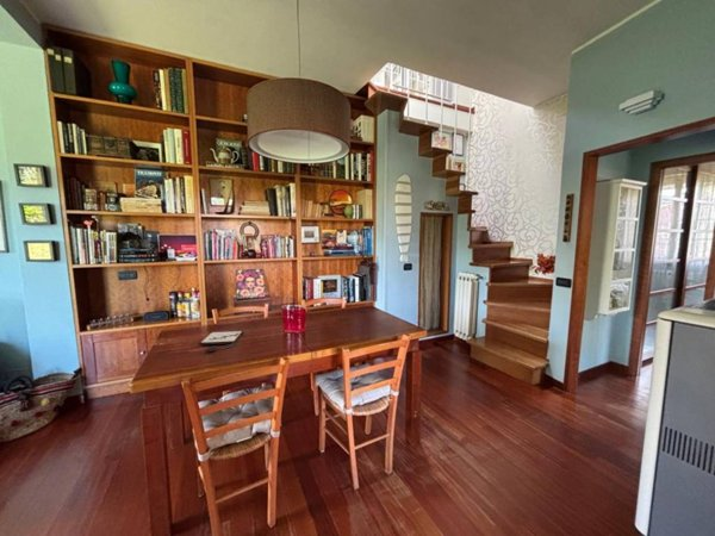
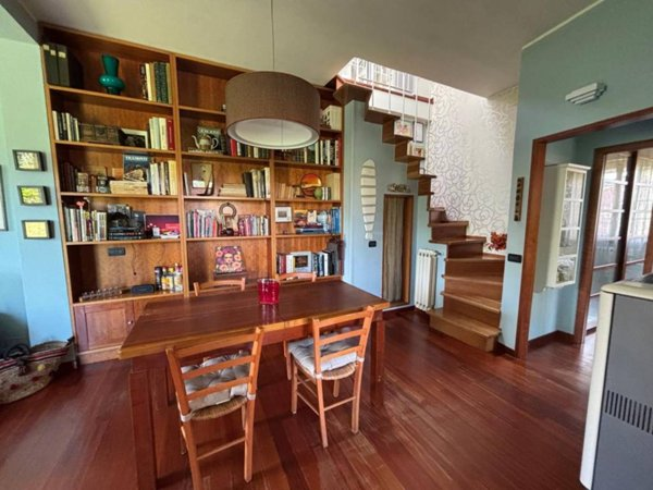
- board game [198,329,247,353]
